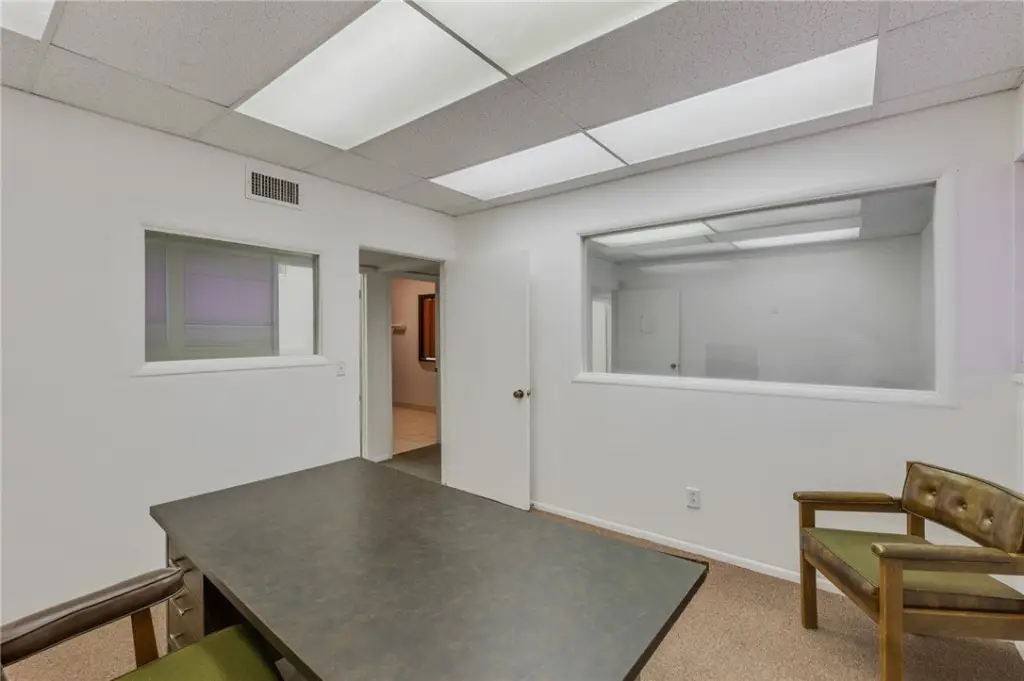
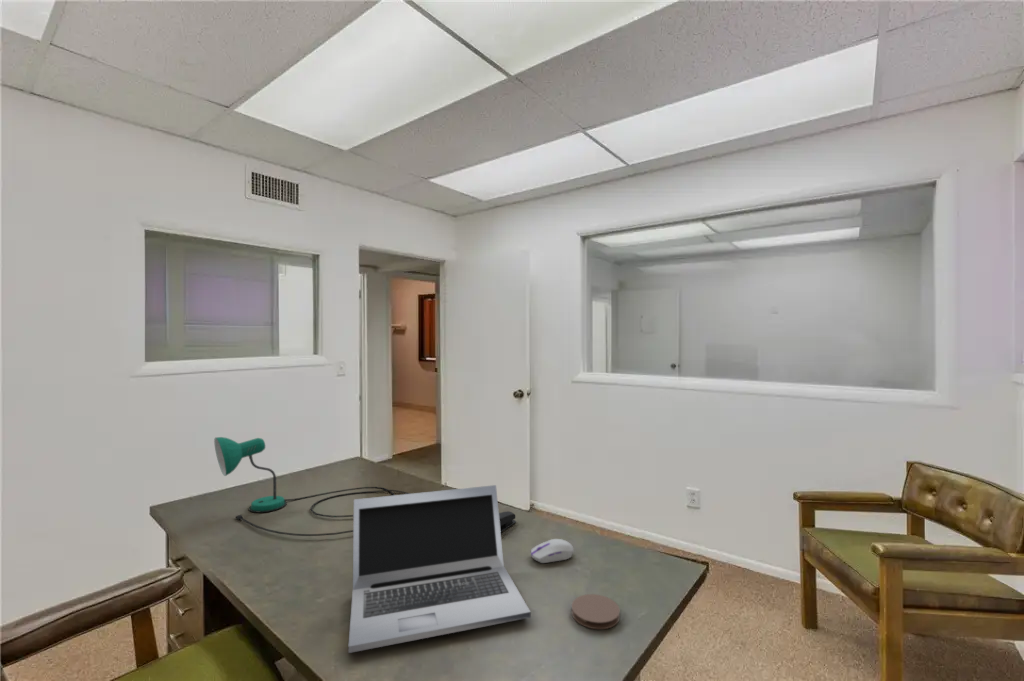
+ coaster [571,593,621,630]
+ desk lamp [213,436,412,537]
+ computer mouse [530,538,575,564]
+ stapler [499,510,517,533]
+ laptop [347,484,532,654]
